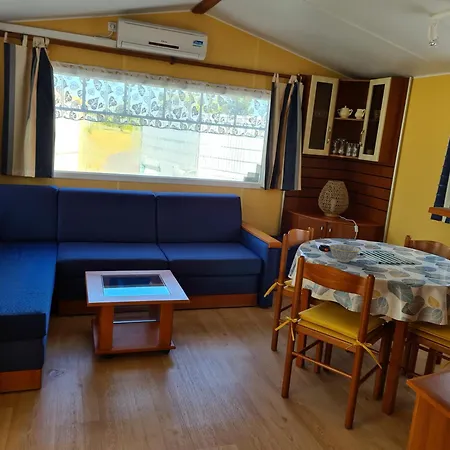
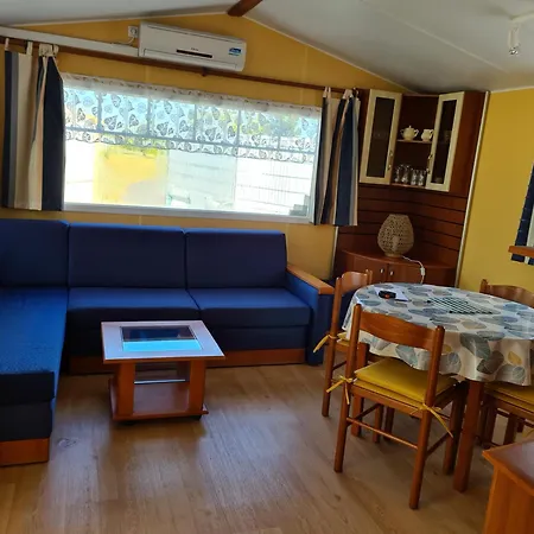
- bowl [329,243,360,263]
